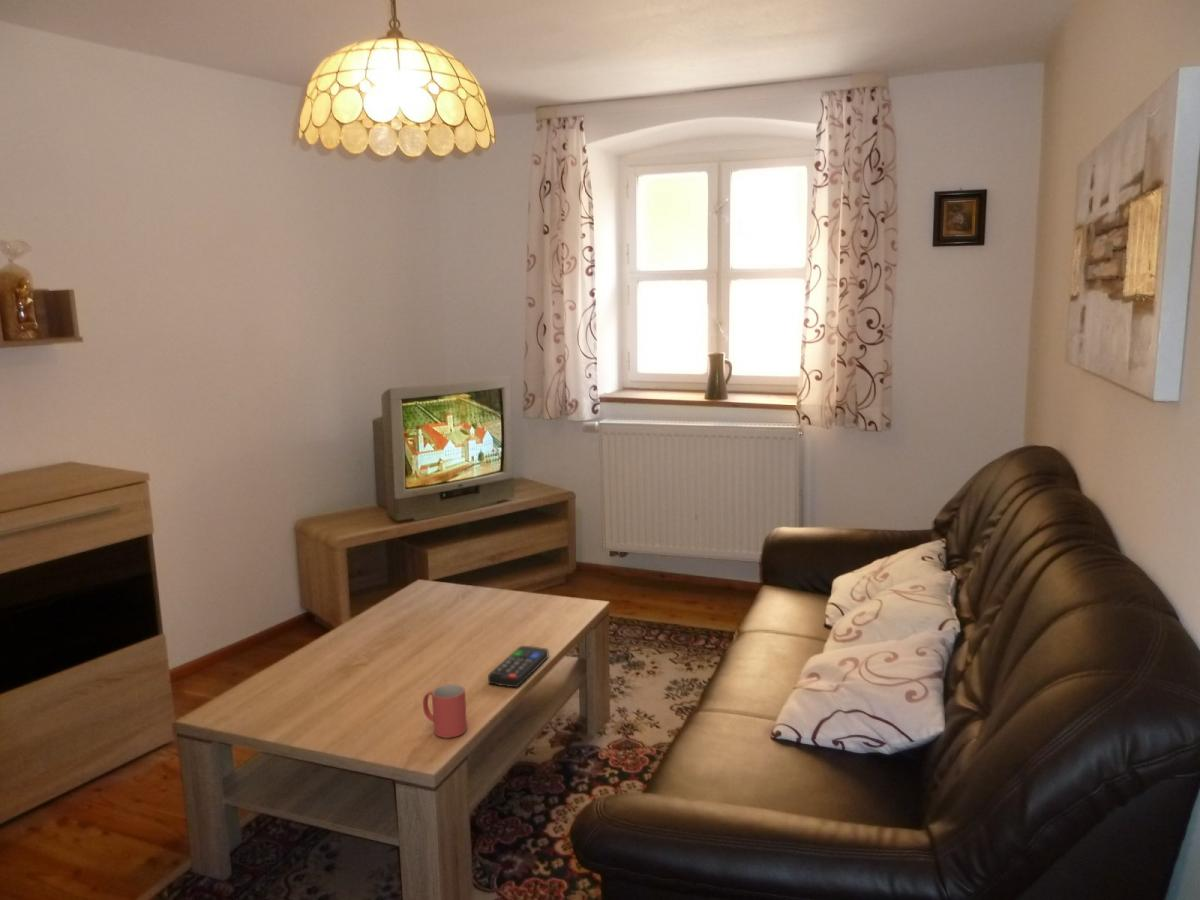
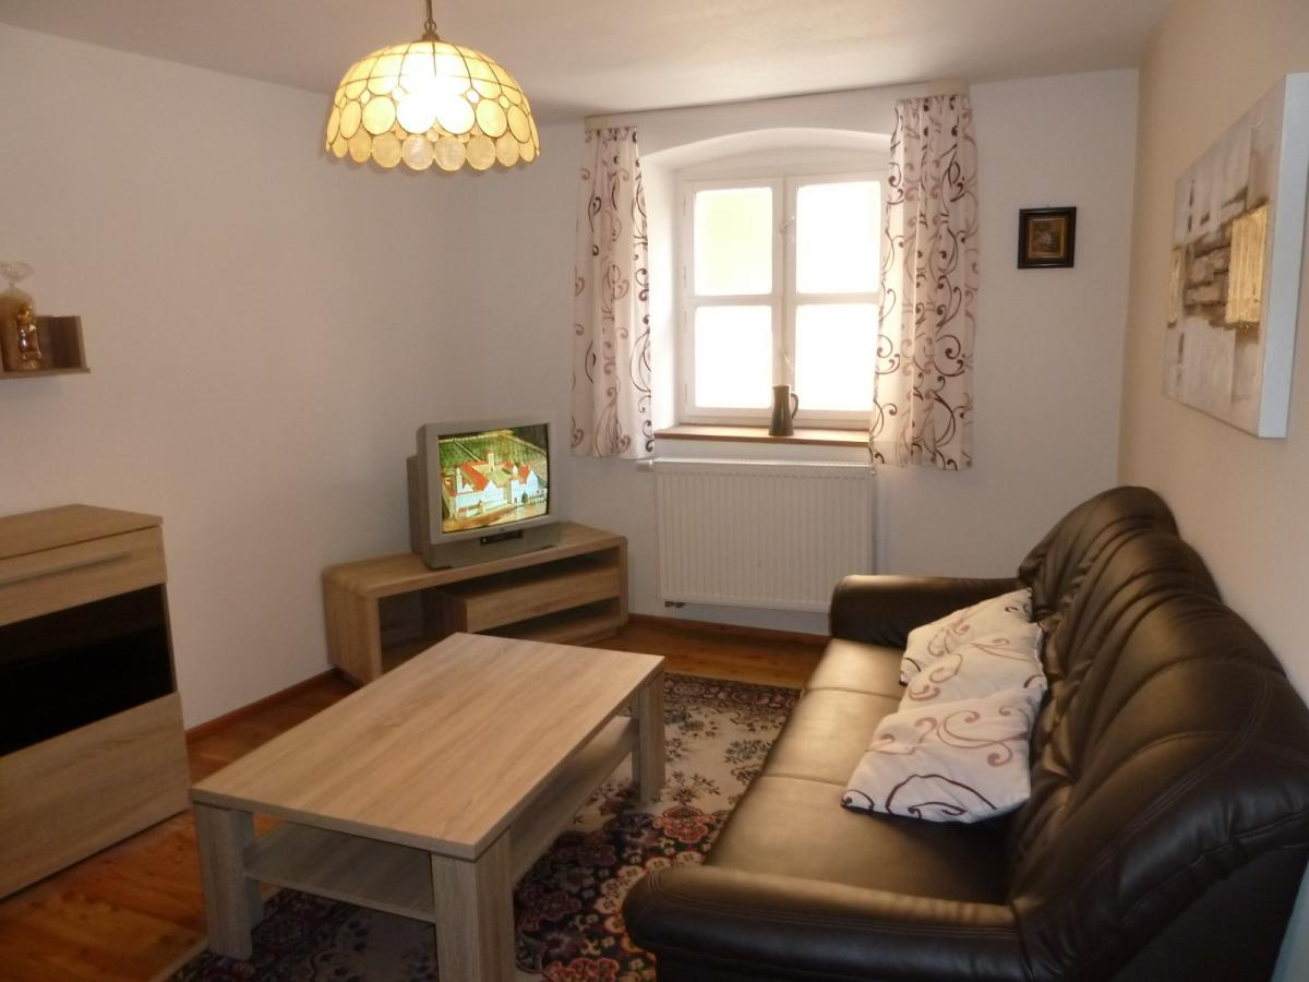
- remote control [487,645,549,688]
- mug [422,683,468,739]
